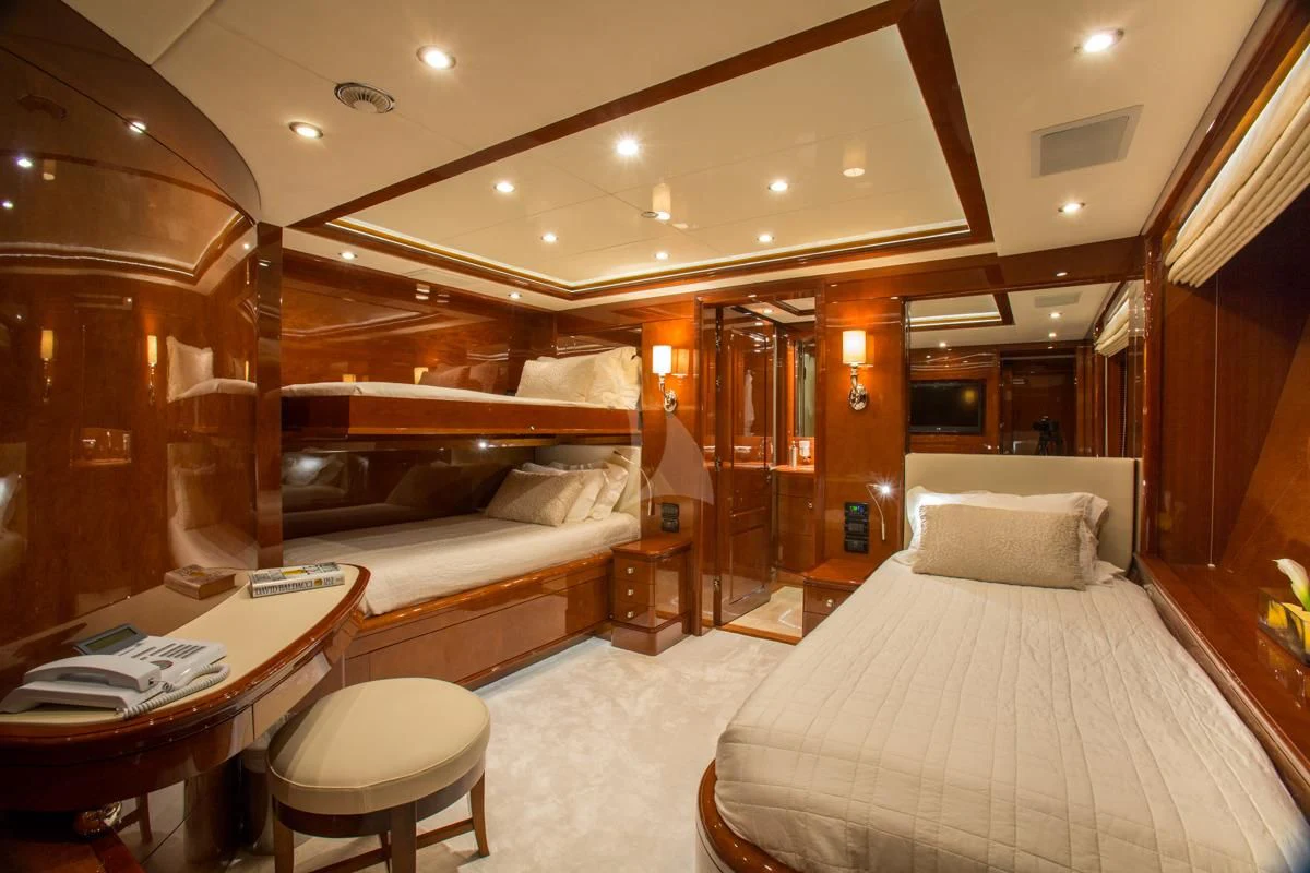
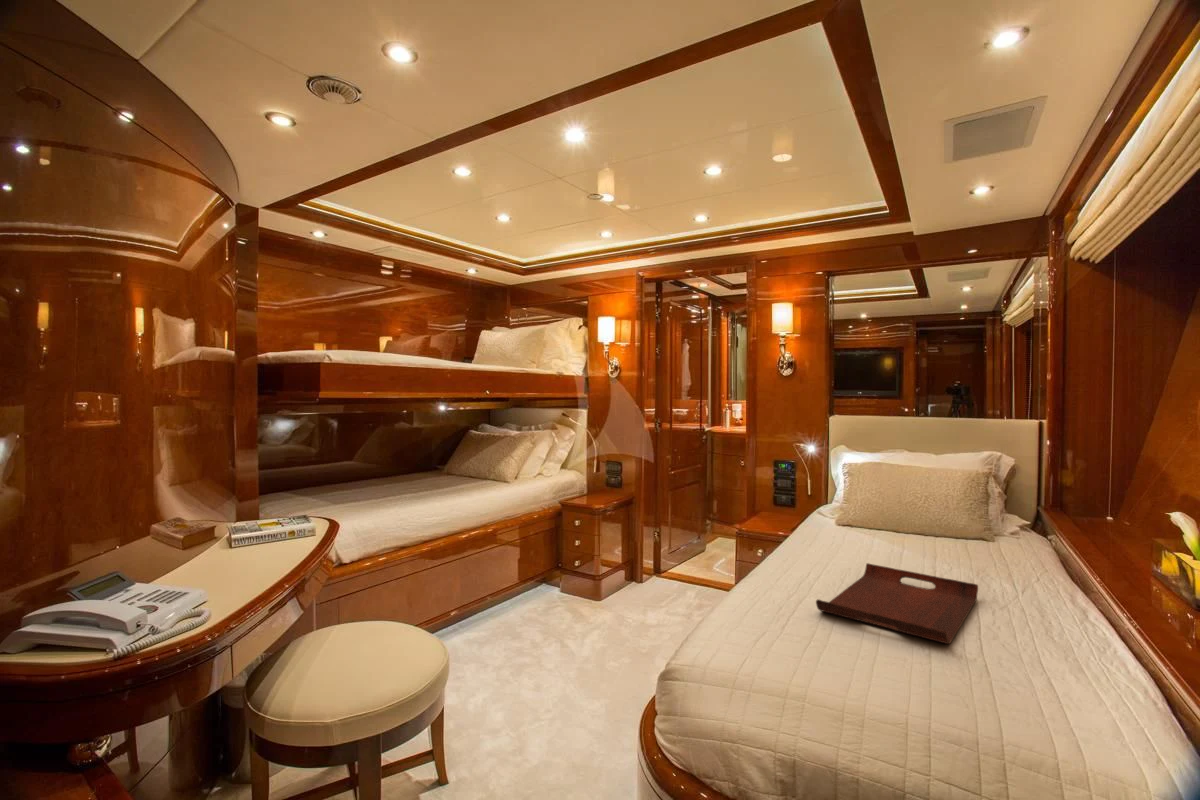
+ serving tray [815,562,979,645]
